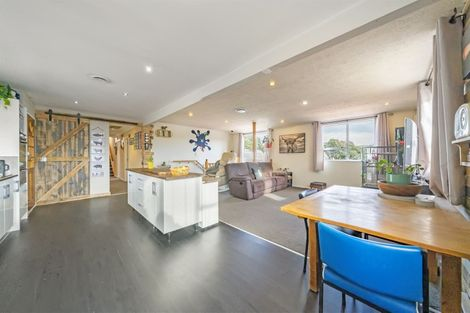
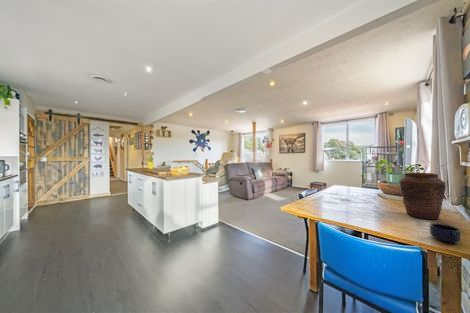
+ vase [398,172,446,220]
+ mug [429,223,462,244]
